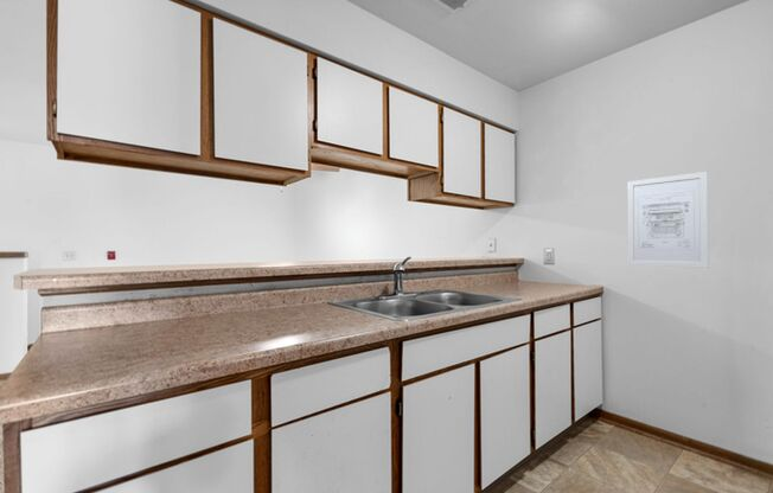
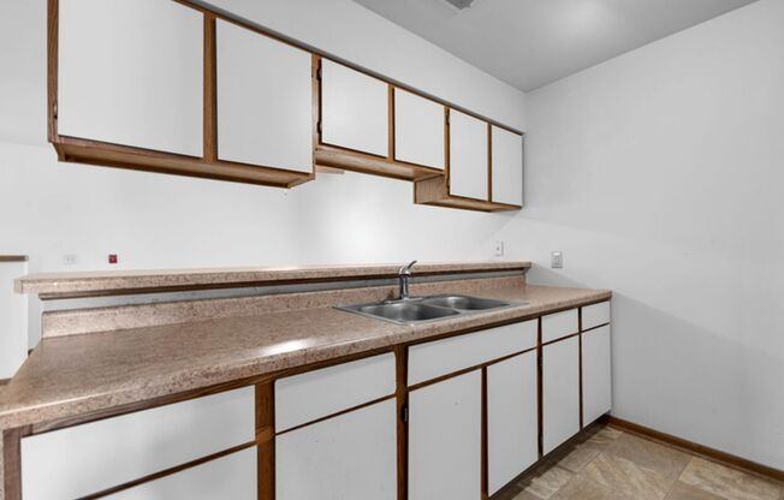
- wall art [626,171,709,269]
